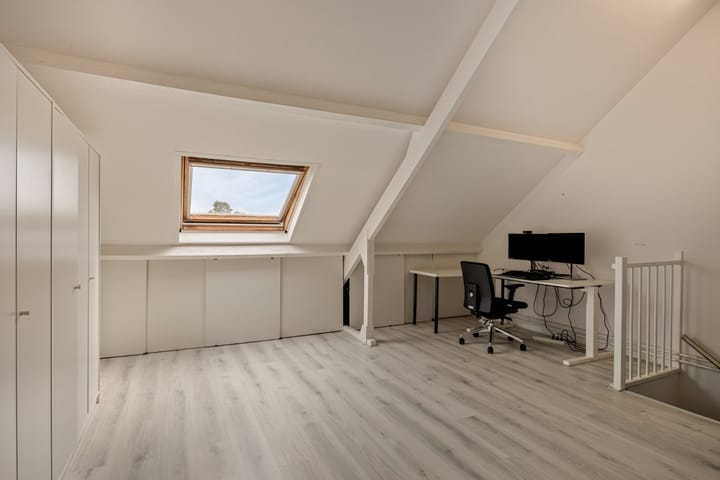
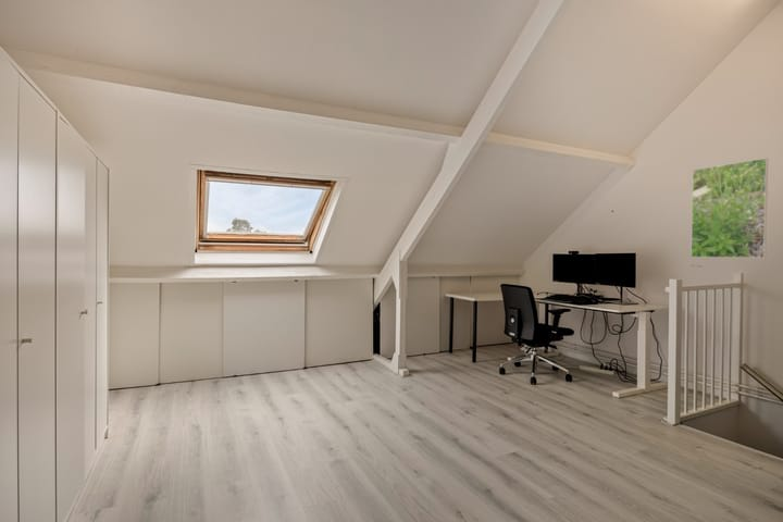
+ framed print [689,157,769,259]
